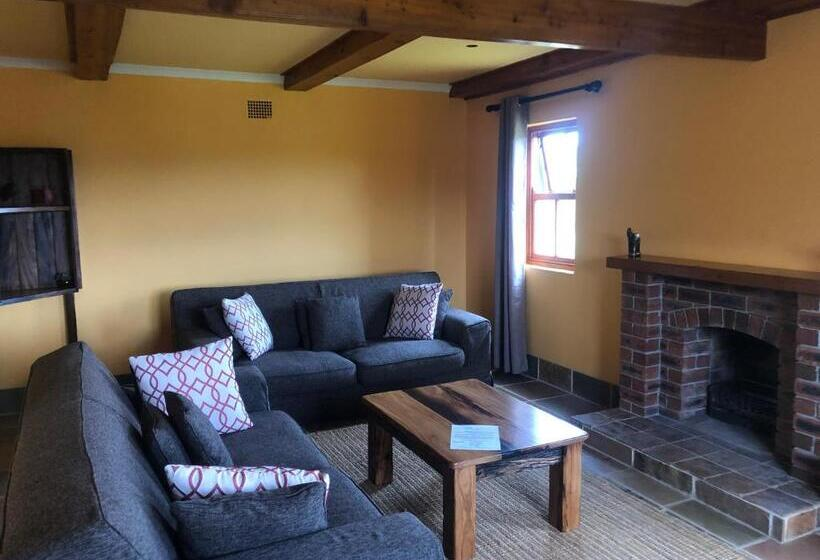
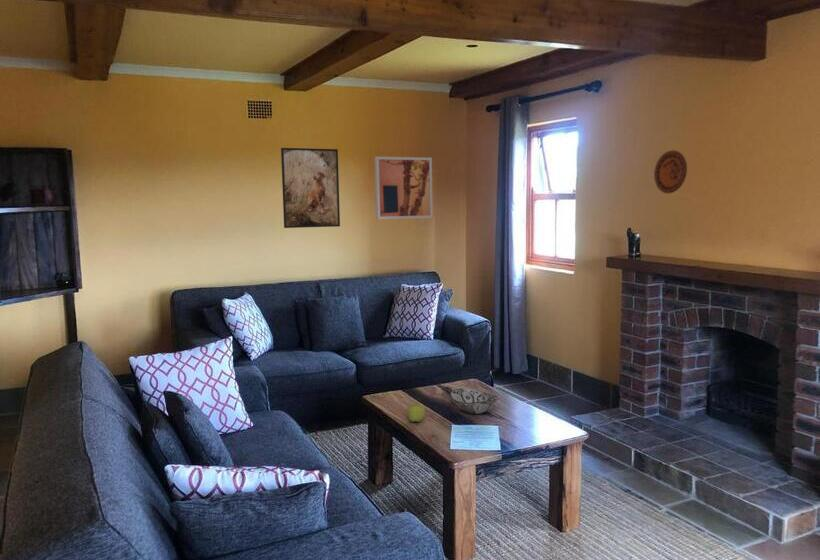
+ wall art [374,156,434,220]
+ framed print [280,147,341,229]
+ decorative plate [653,150,688,194]
+ decorative bowl [449,387,500,415]
+ apple [407,403,426,423]
